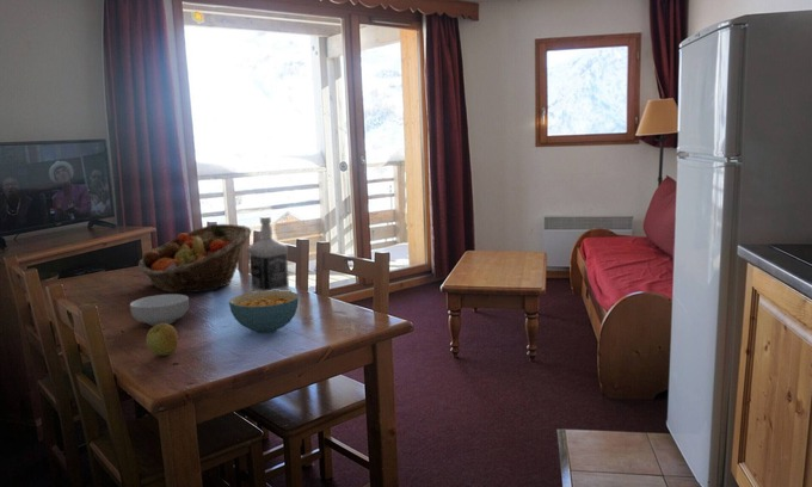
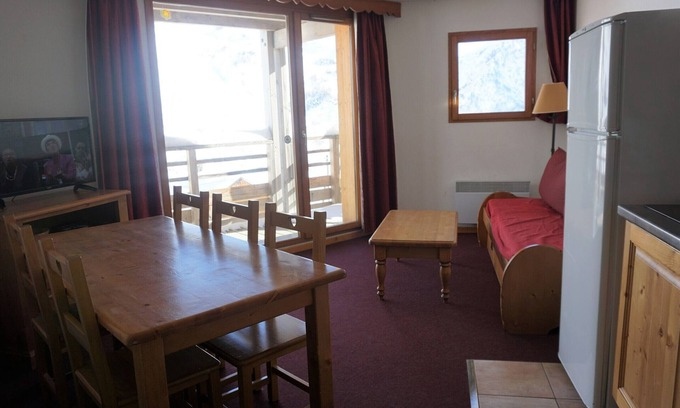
- bottle [246,215,293,294]
- apple [146,323,179,357]
- fruit basket [137,223,252,294]
- cereal bowl [129,294,190,327]
- cereal bowl [228,290,300,335]
